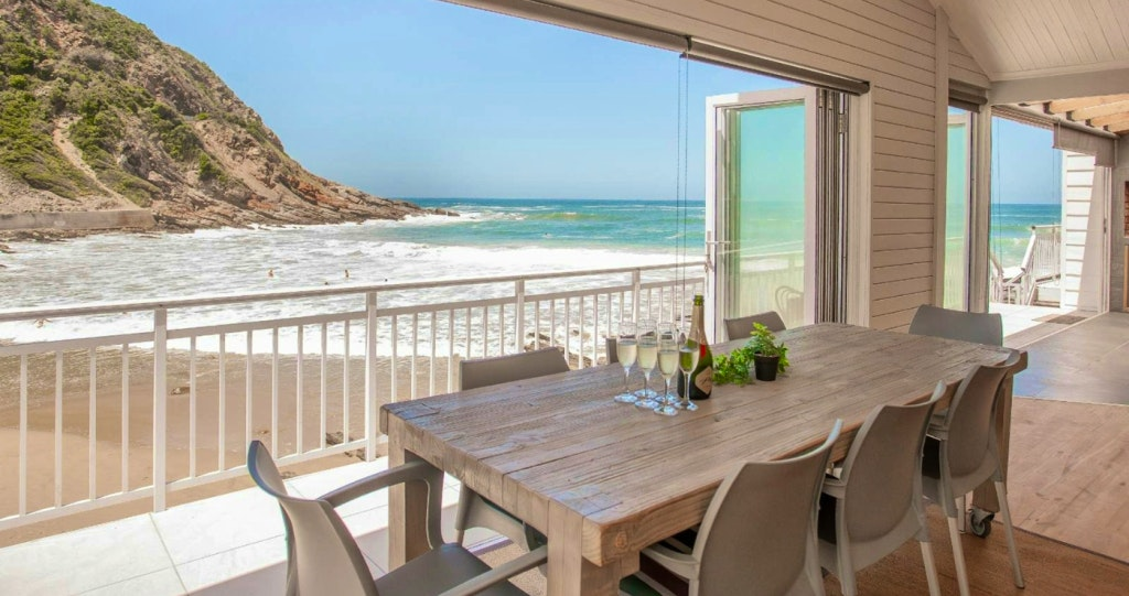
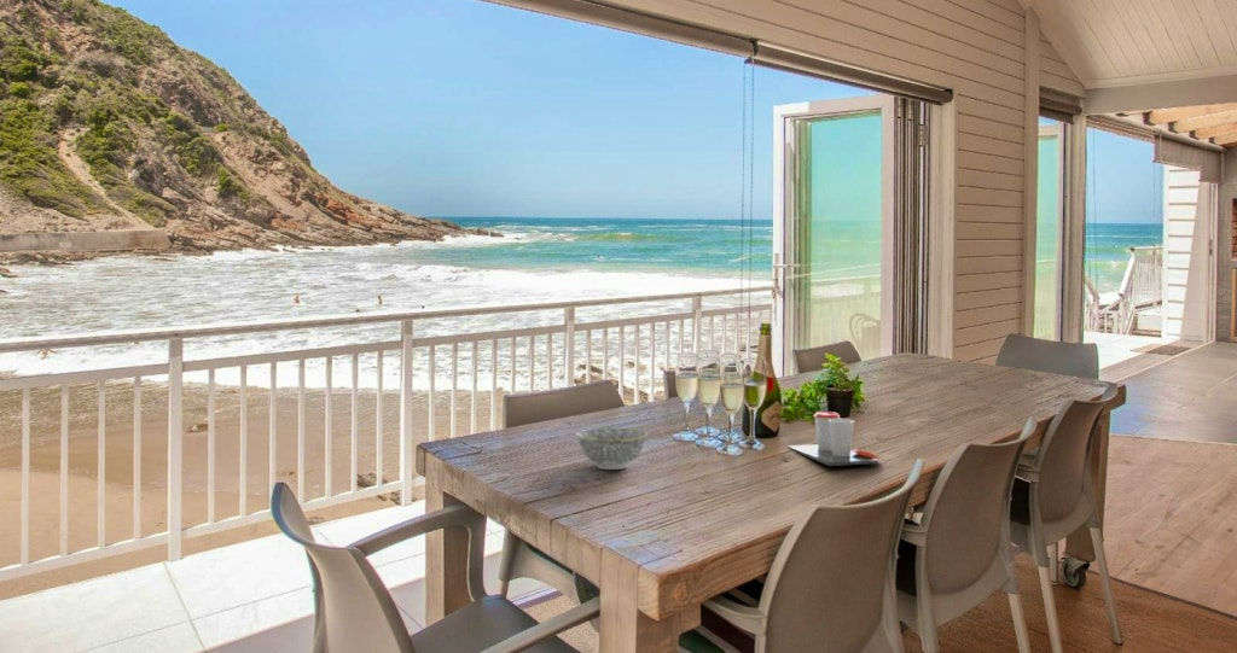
+ cup [788,410,881,467]
+ bowl [575,427,649,471]
